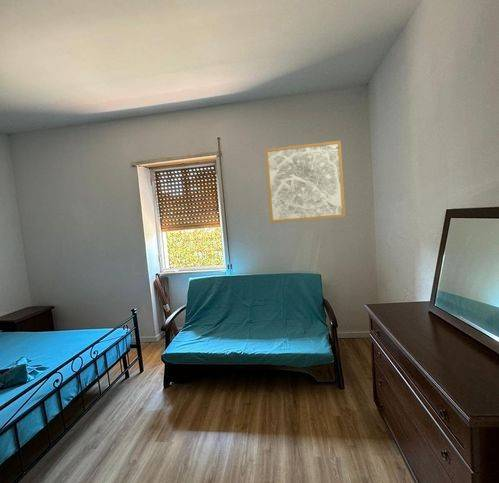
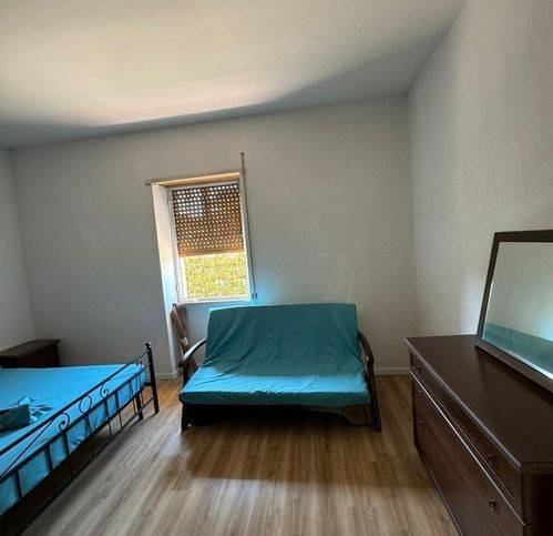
- wall art [264,139,347,224]
